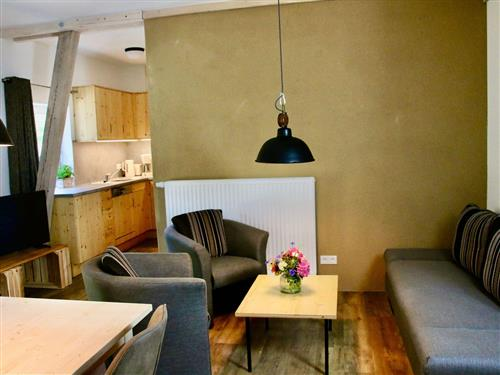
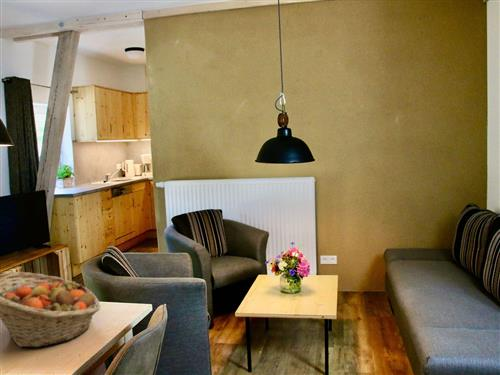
+ fruit basket [0,271,101,348]
